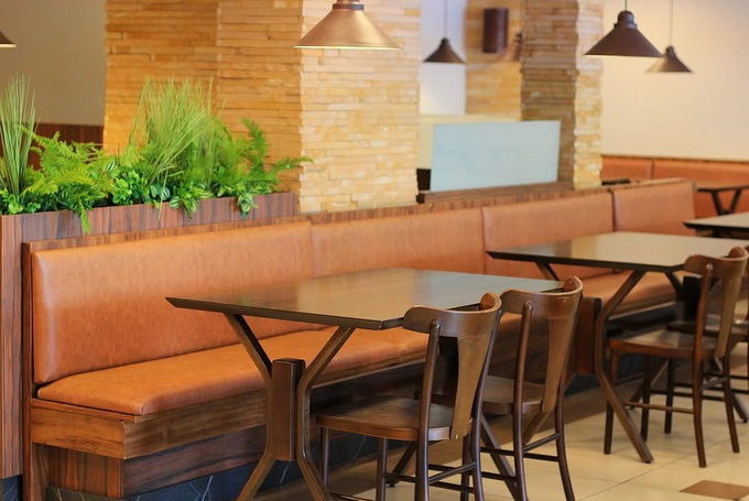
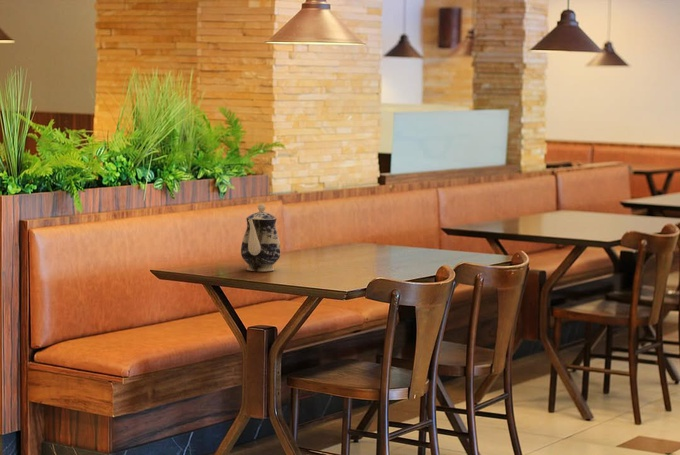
+ teapot [240,203,282,272]
